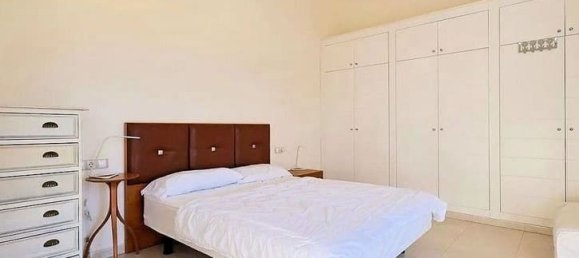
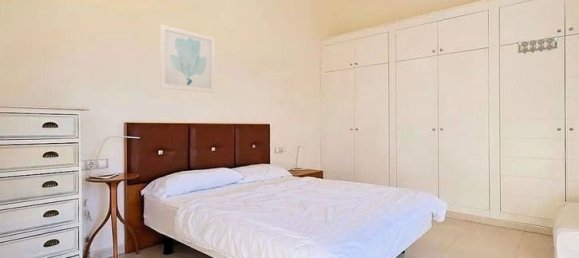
+ wall art [159,24,216,94]
